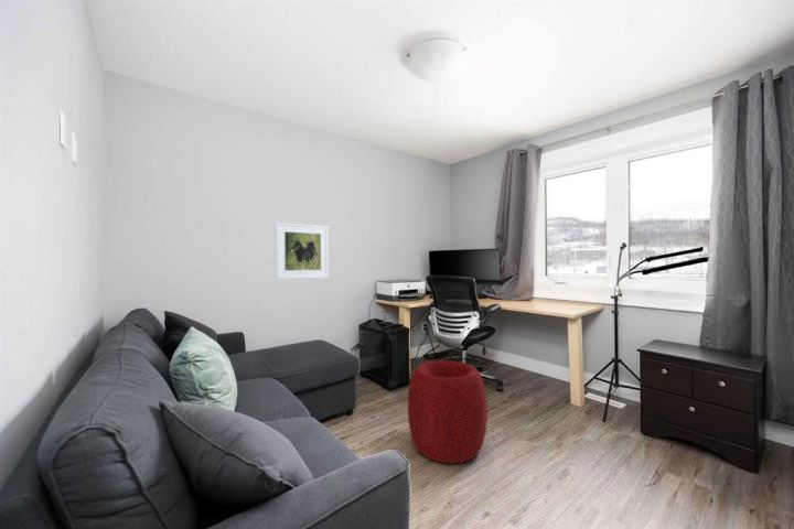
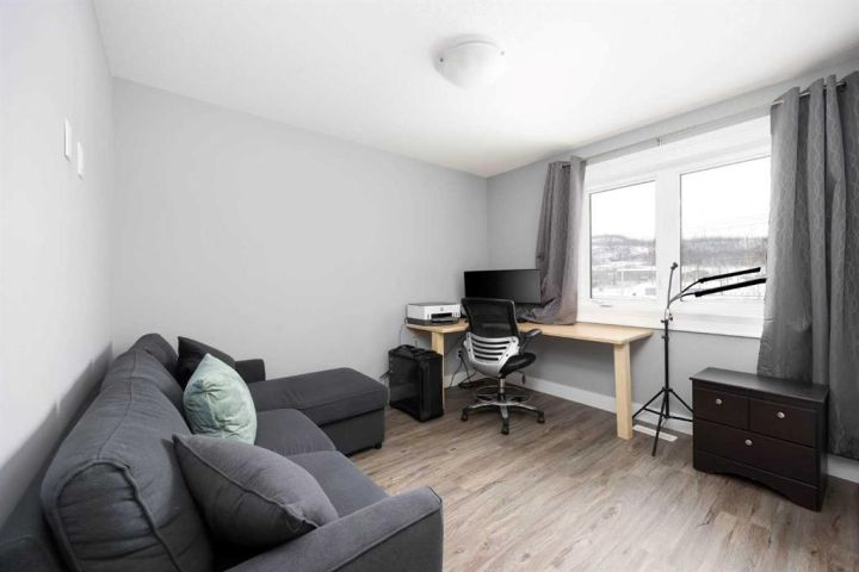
- pouf [407,359,489,465]
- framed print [275,222,330,281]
